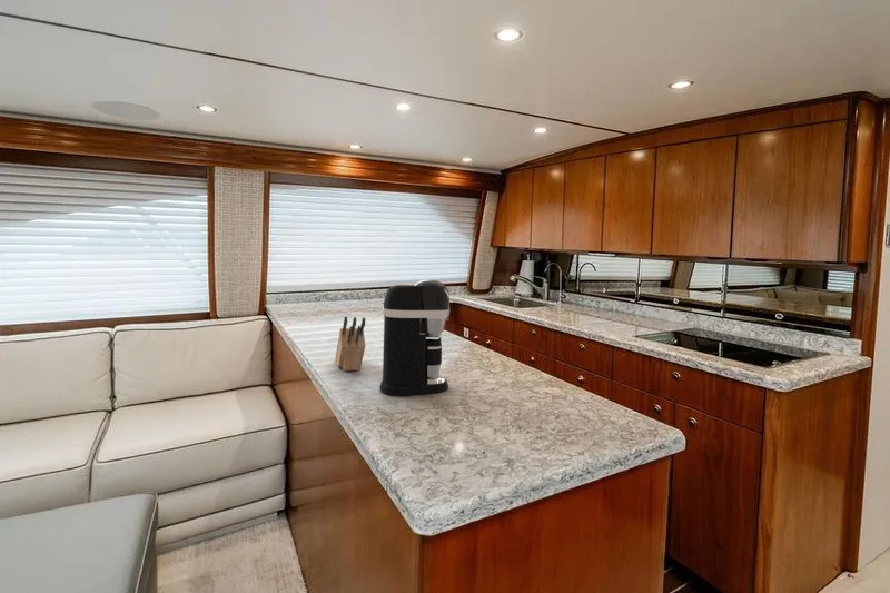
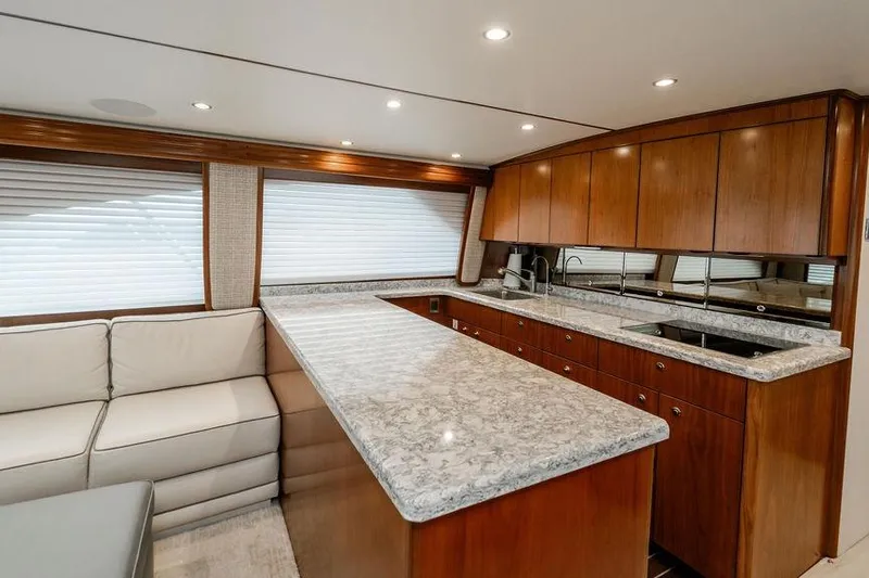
- coffee maker [378,278,451,396]
- knife block [334,316,366,372]
